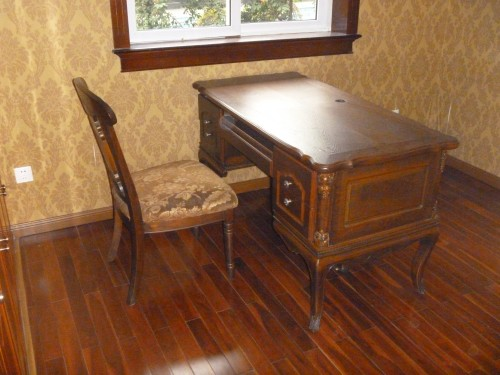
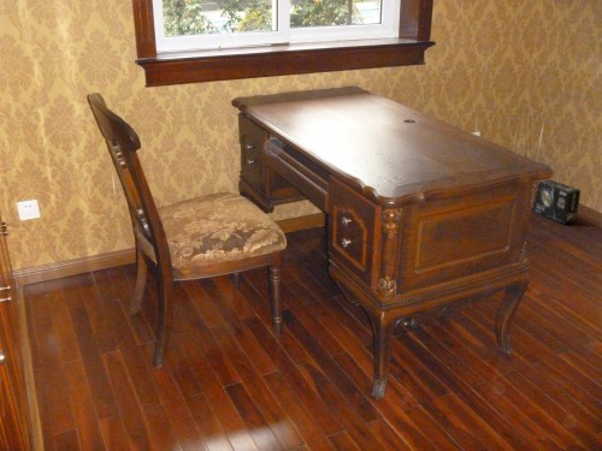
+ box [532,178,582,225]
